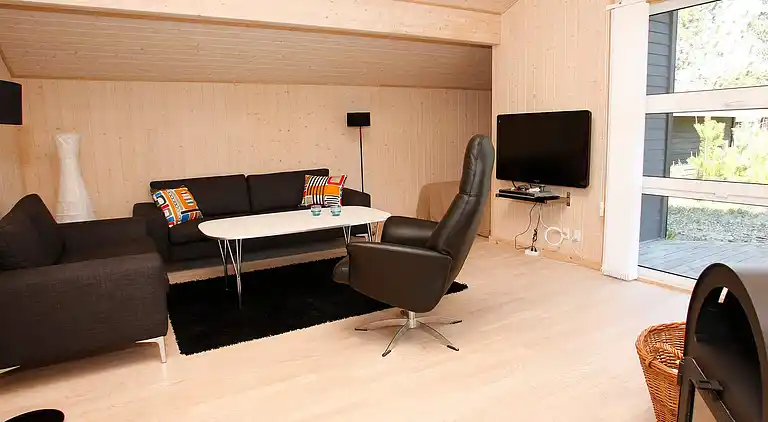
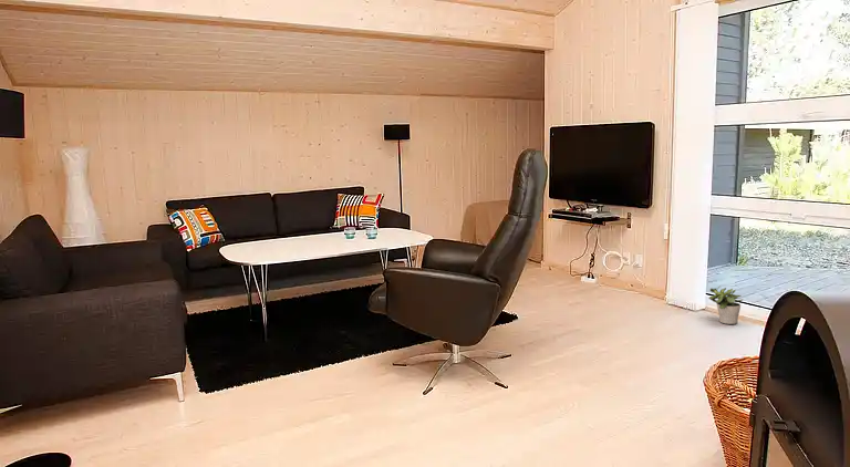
+ potted plant [707,284,744,325]
